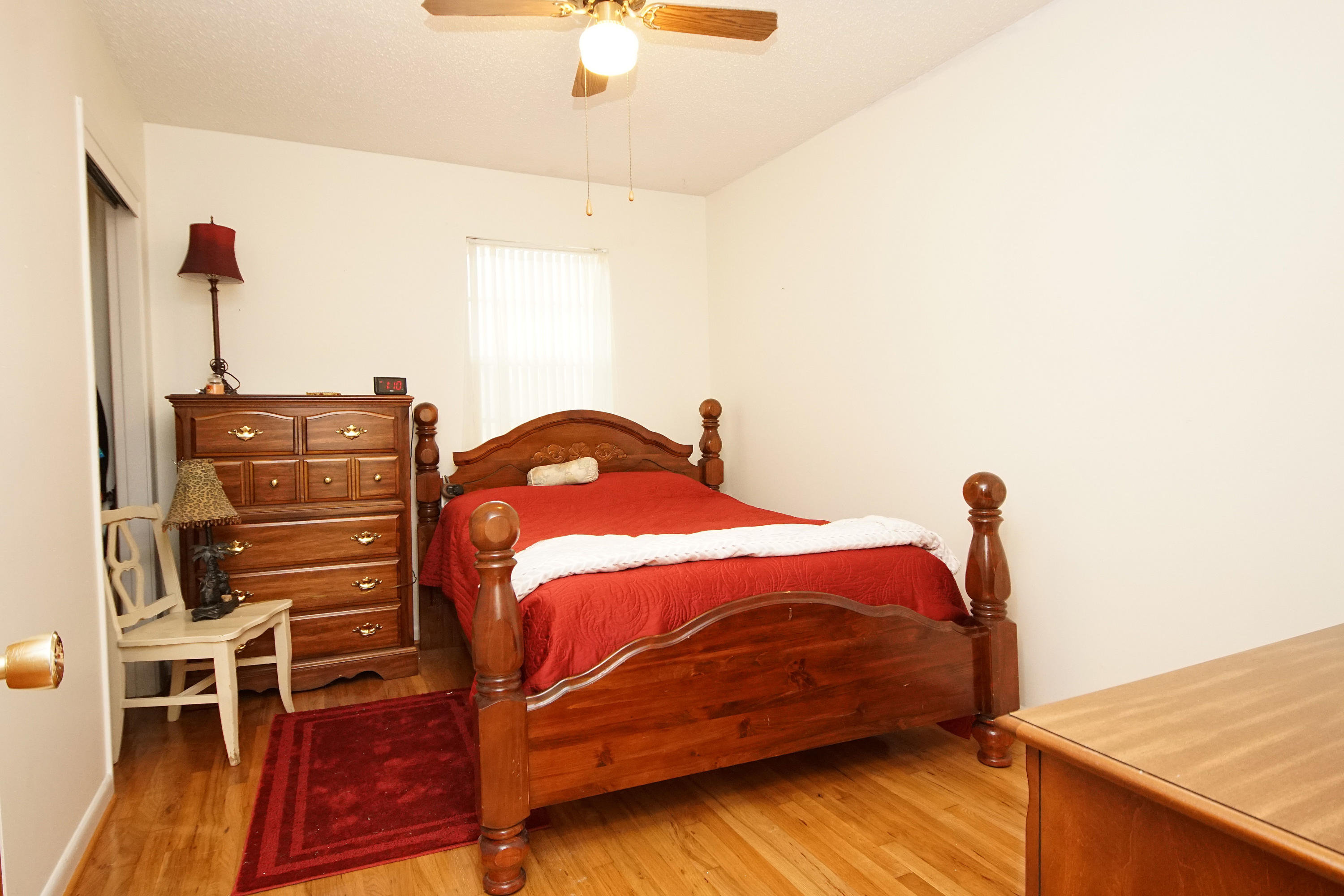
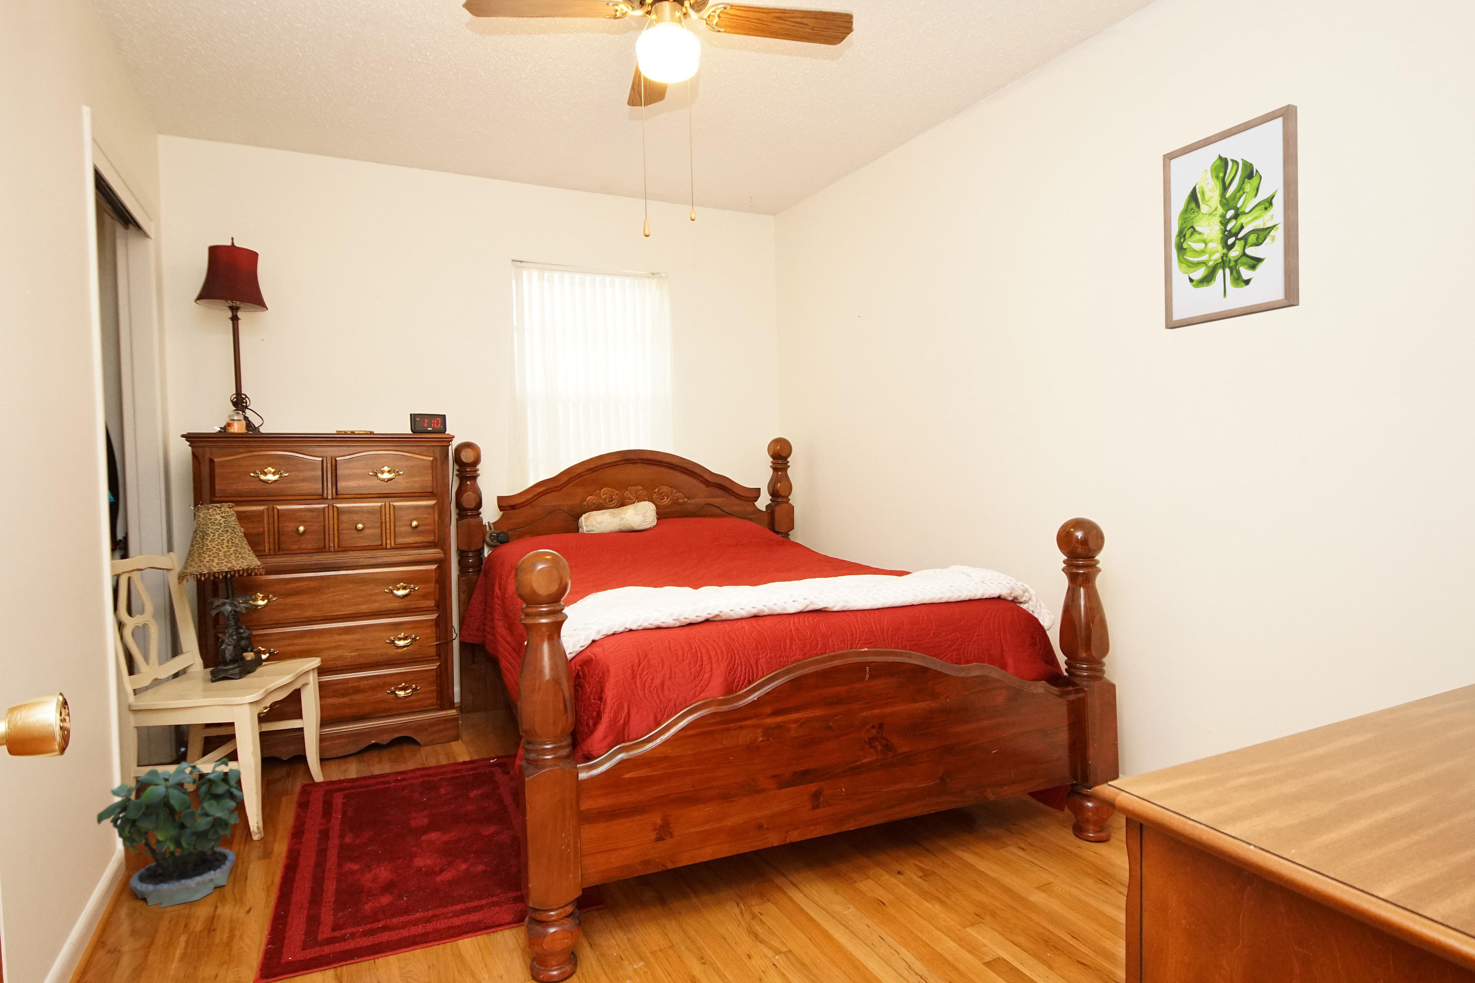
+ wall art [1162,103,1301,329]
+ potted plant [95,748,245,908]
